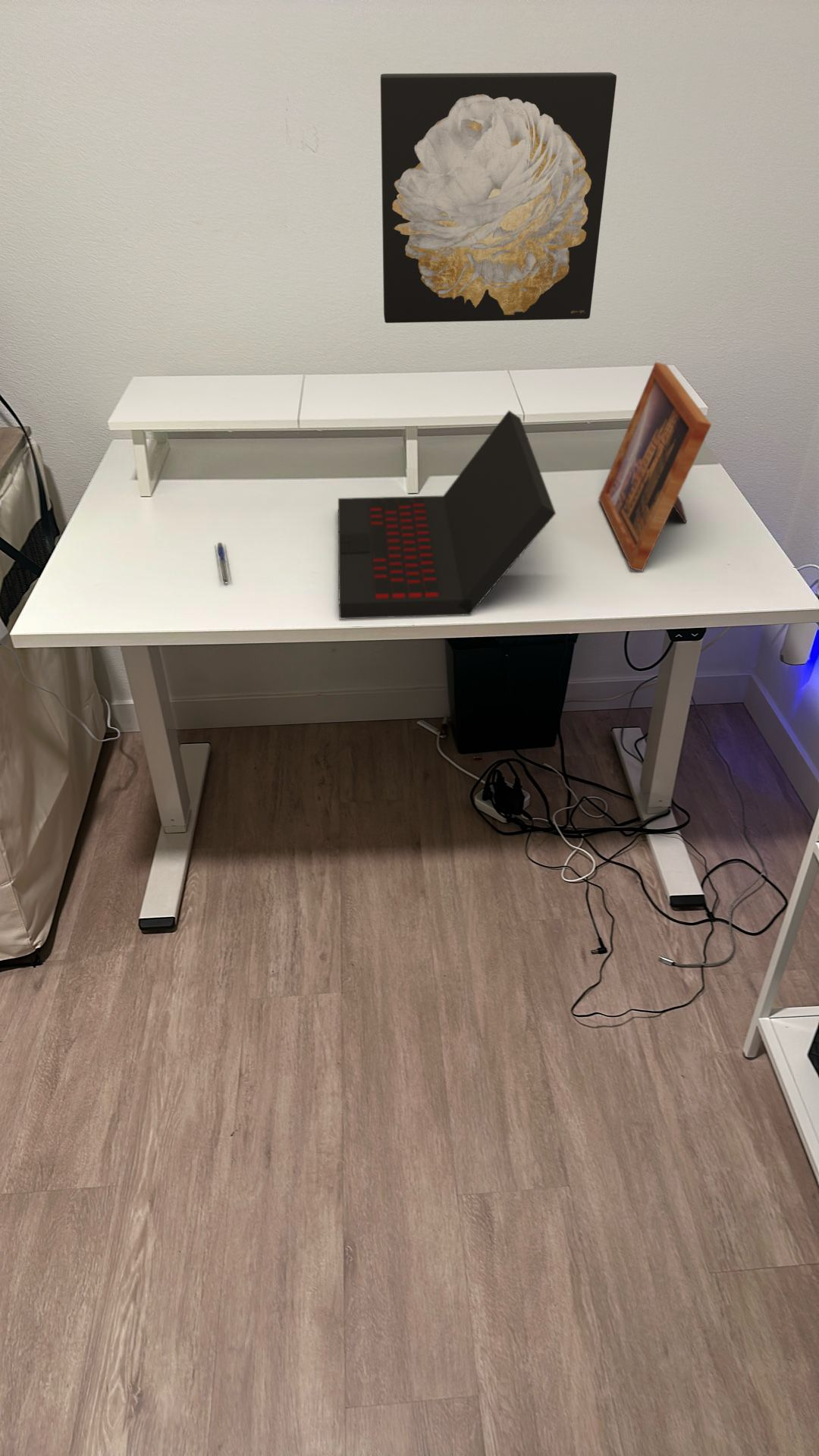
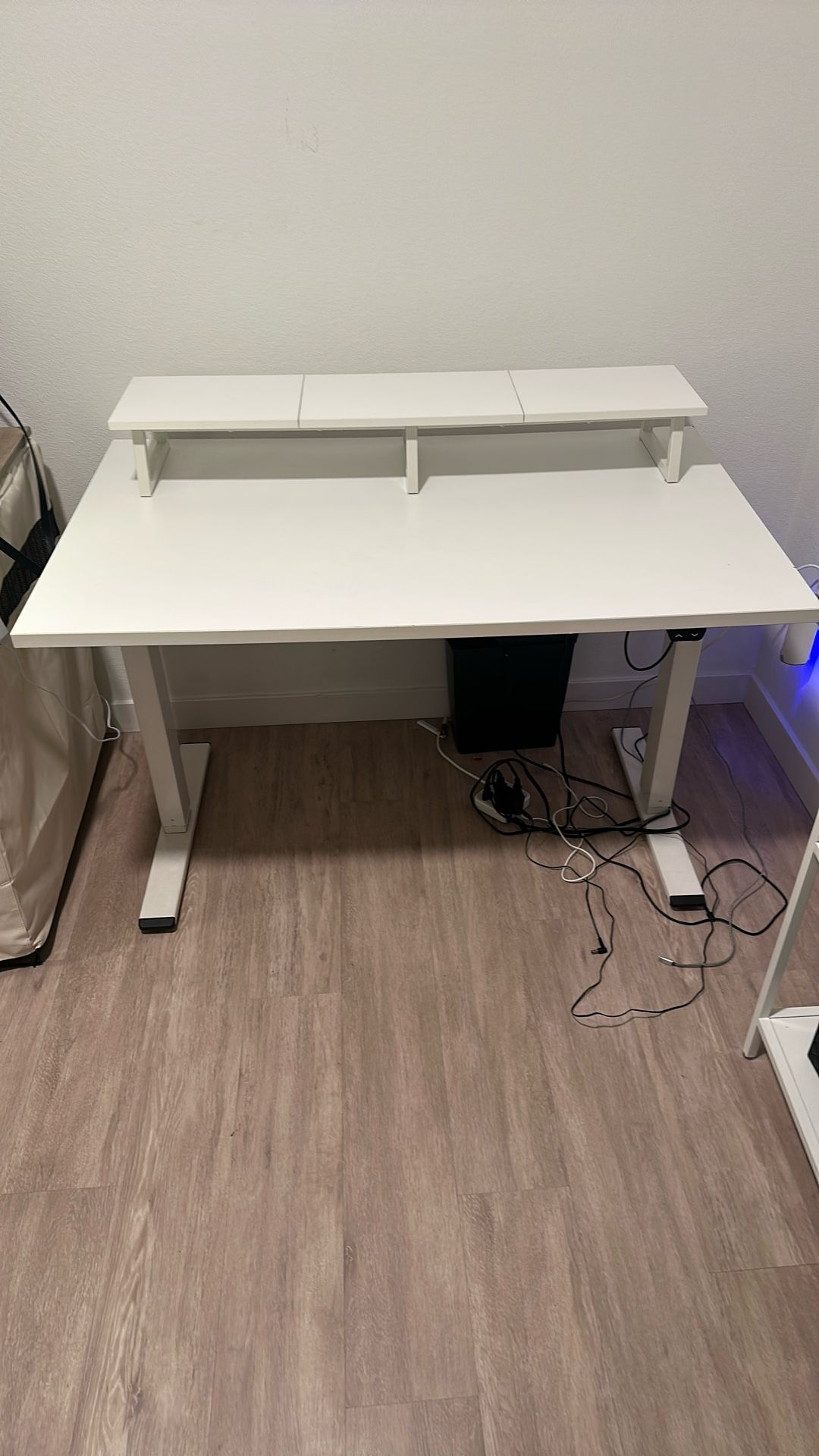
- picture frame [598,362,712,572]
- wall art [380,71,617,324]
- pen [214,541,232,582]
- laptop [337,409,557,620]
